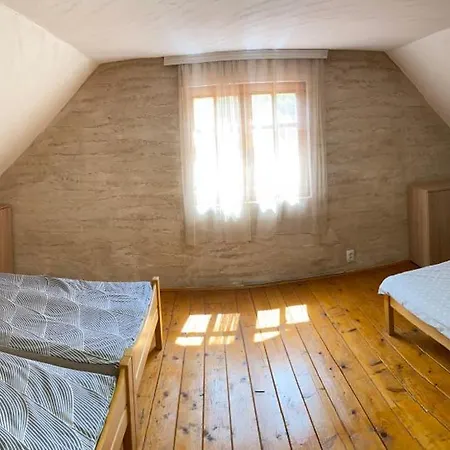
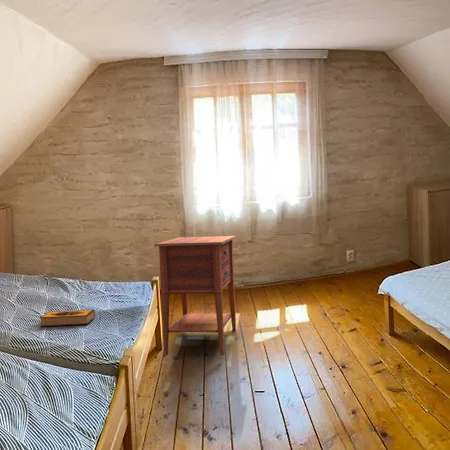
+ hardback book [39,309,96,327]
+ nightstand [153,235,237,357]
